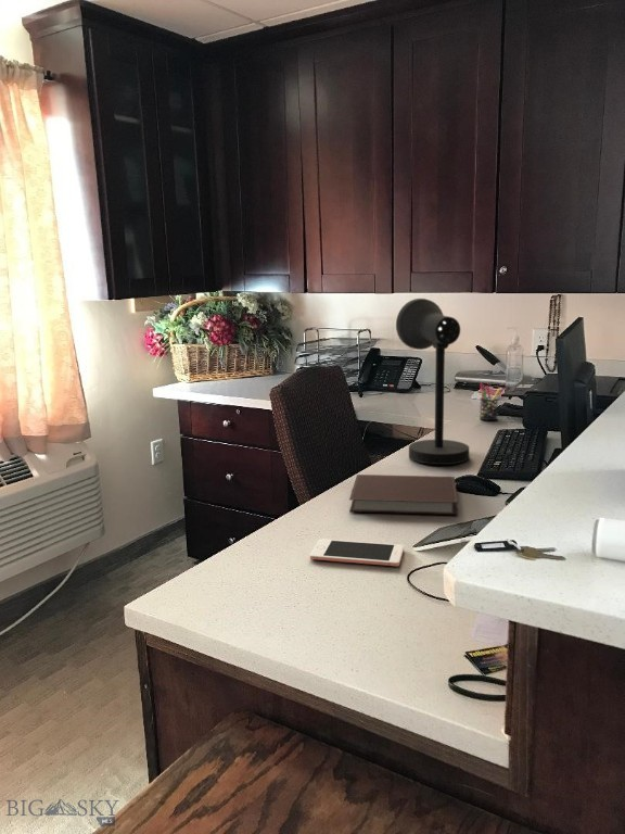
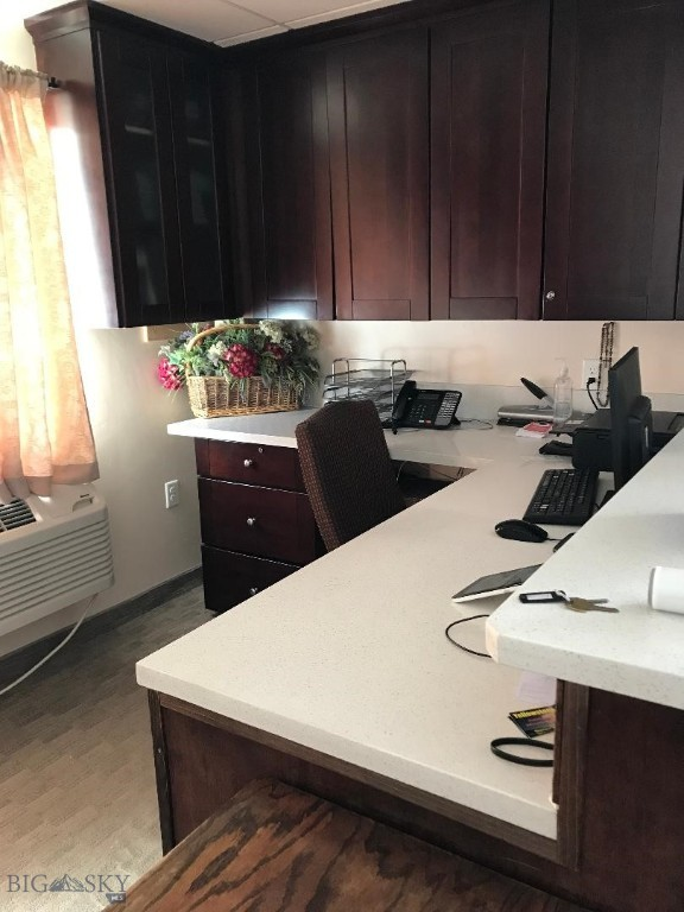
- pen holder [479,382,501,421]
- cell phone [309,538,405,567]
- desk lamp [395,298,470,466]
- notebook [348,473,459,516]
